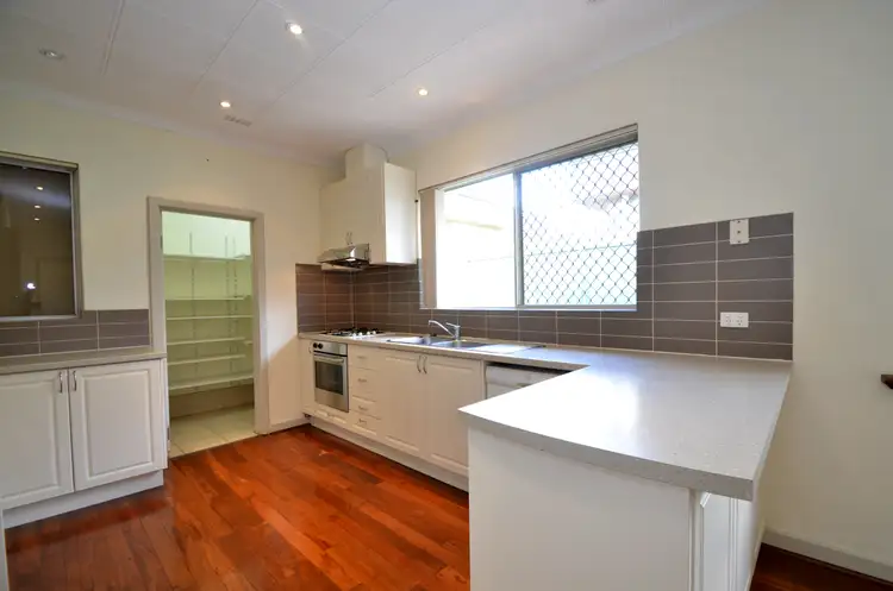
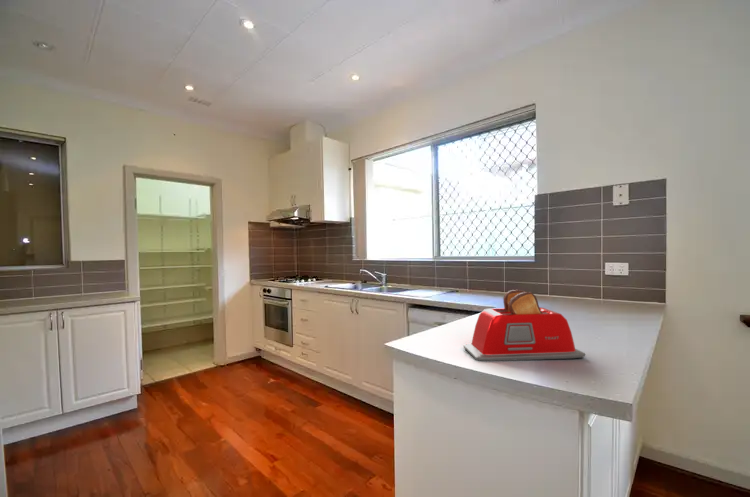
+ toaster [463,289,586,362]
